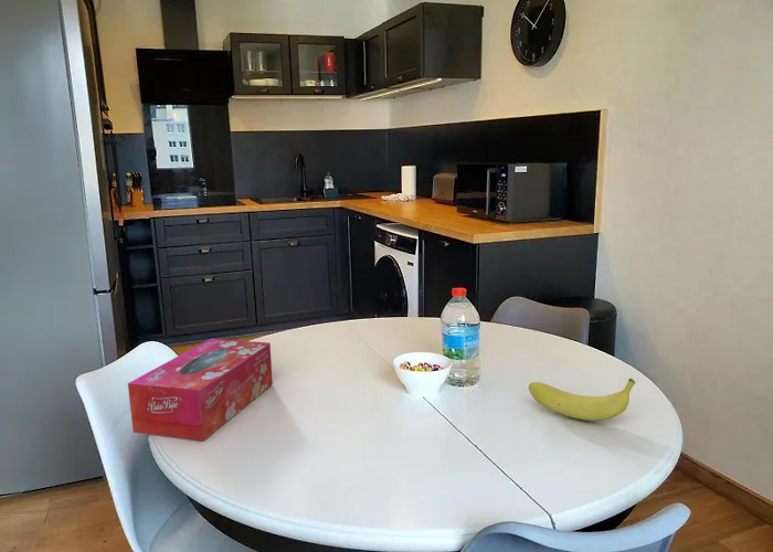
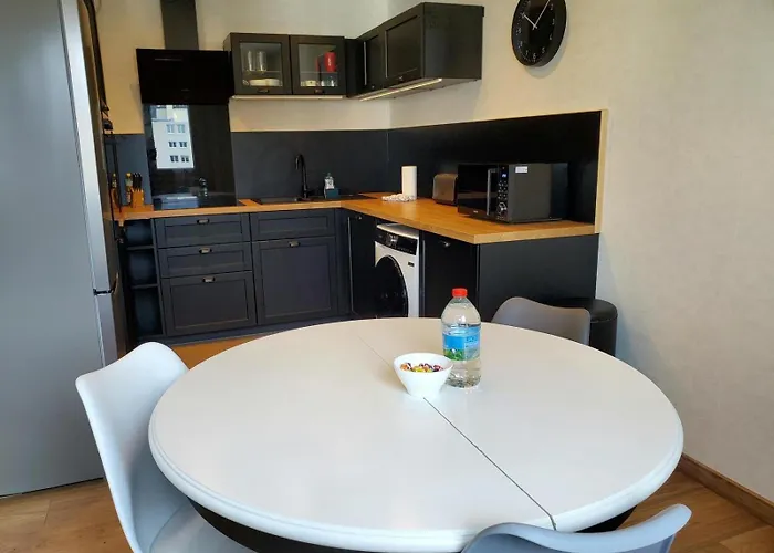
- tissue box [127,338,274,442]
- fruit [528,378,636,422]
